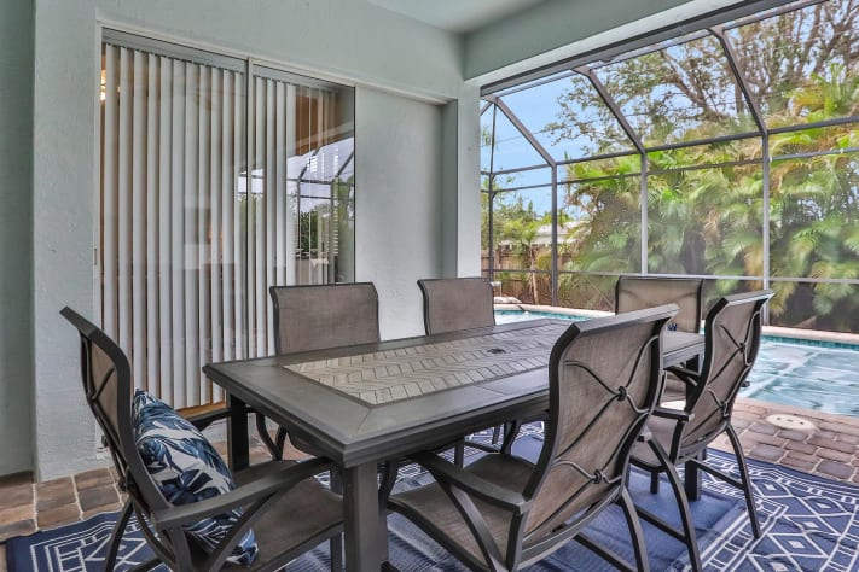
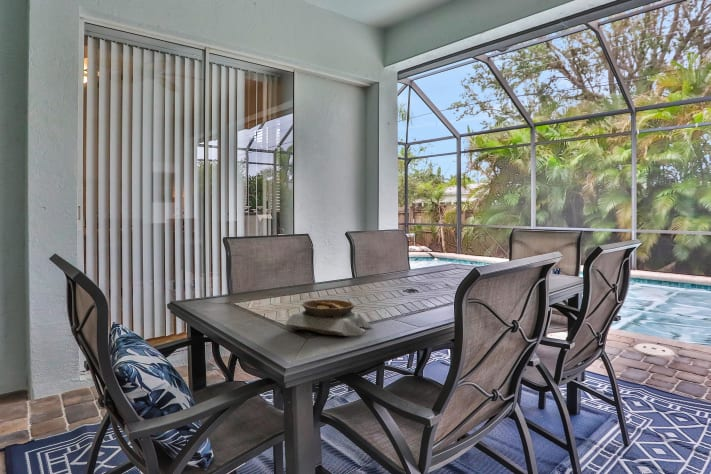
+ bowl [285,298,374,337]
